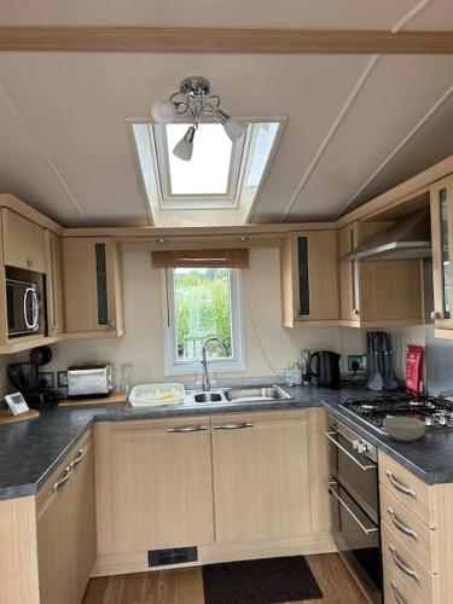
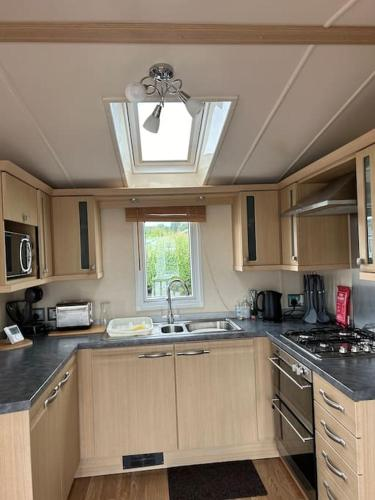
- cereal bowl [382,416,426,442]
